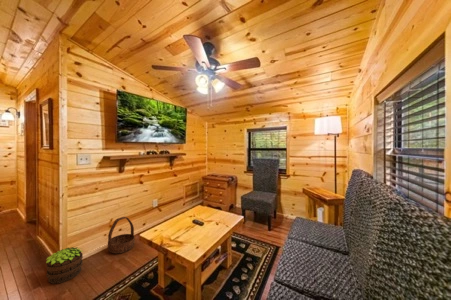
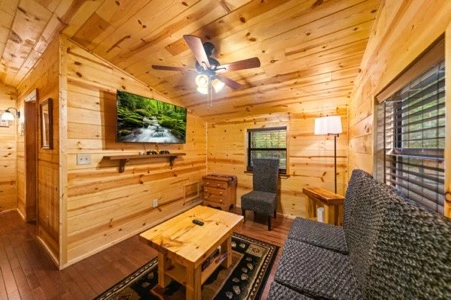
- potted plant [45,246,84,285]
- basket [107,216,136,255]
